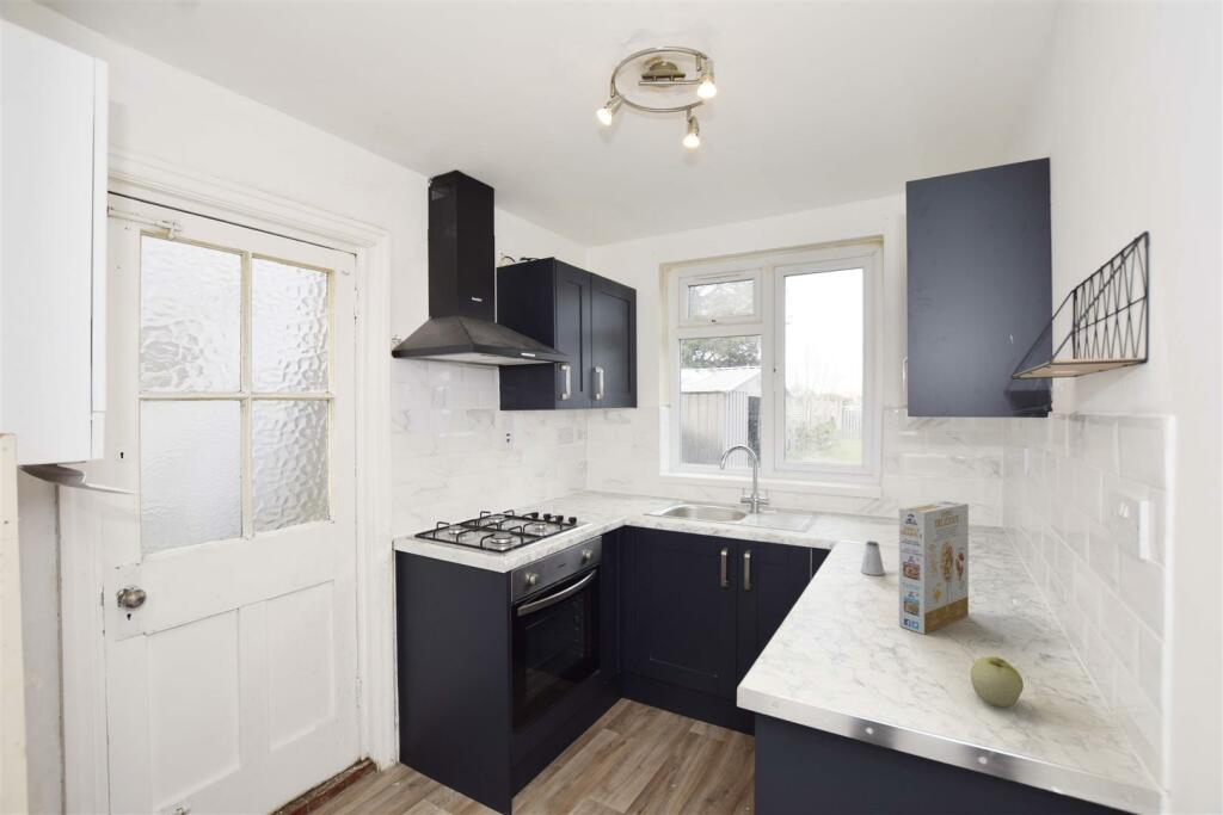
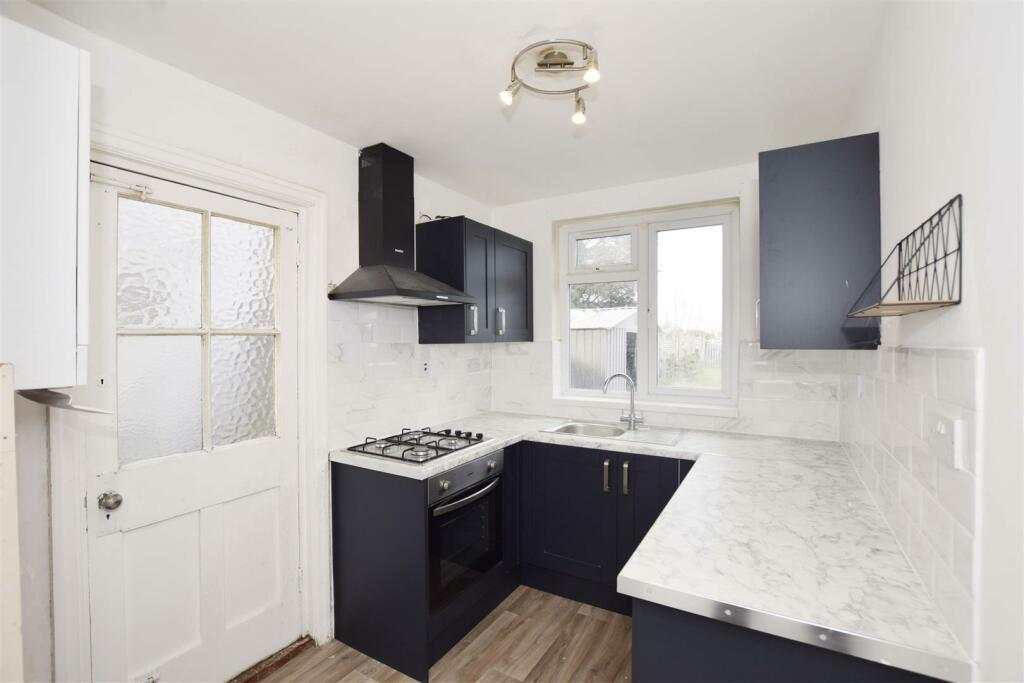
- saltshaker [860,541,885,576]
- apple [970,656,1025,708]
- cereal box [898,500,970,635]
